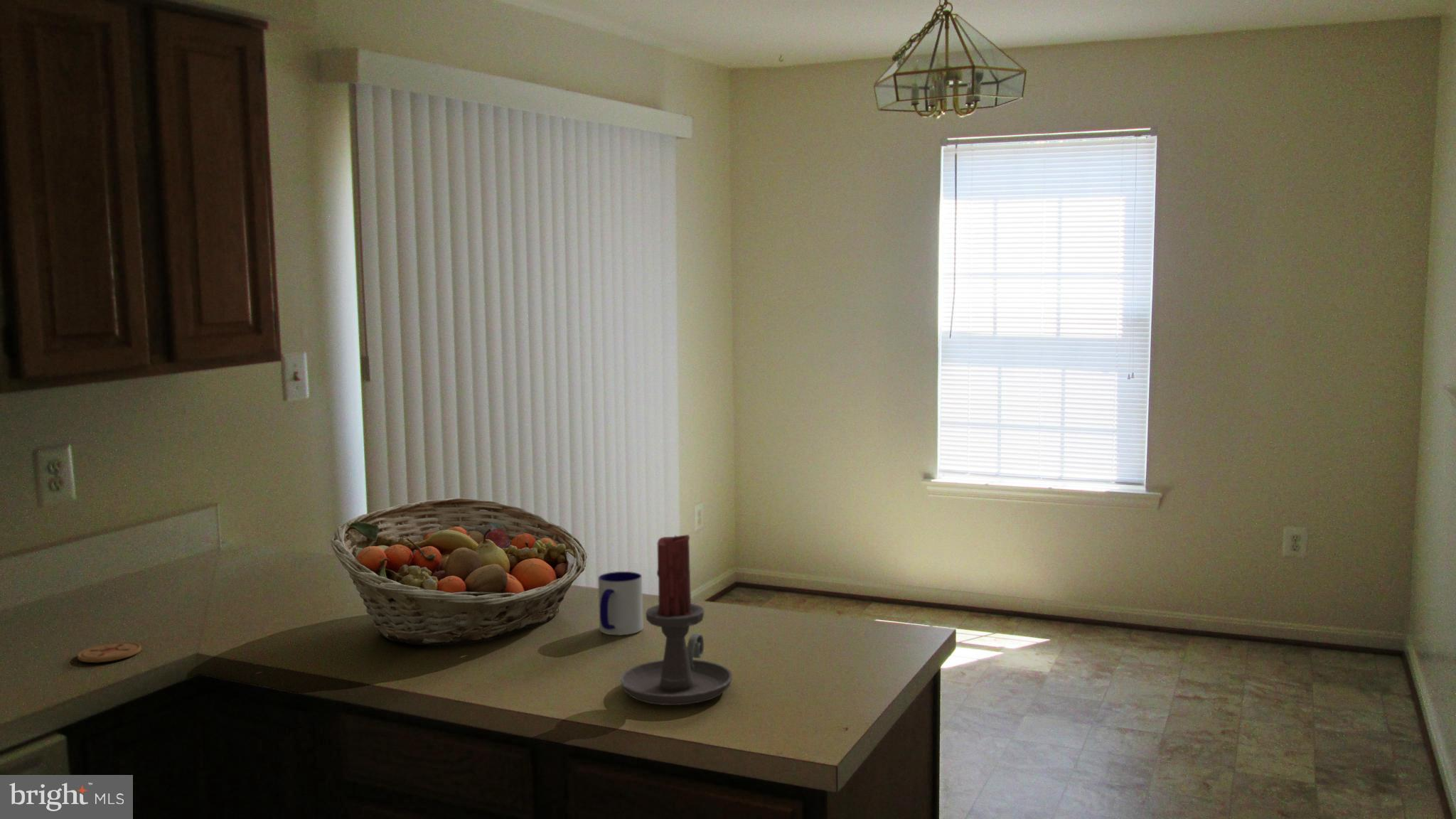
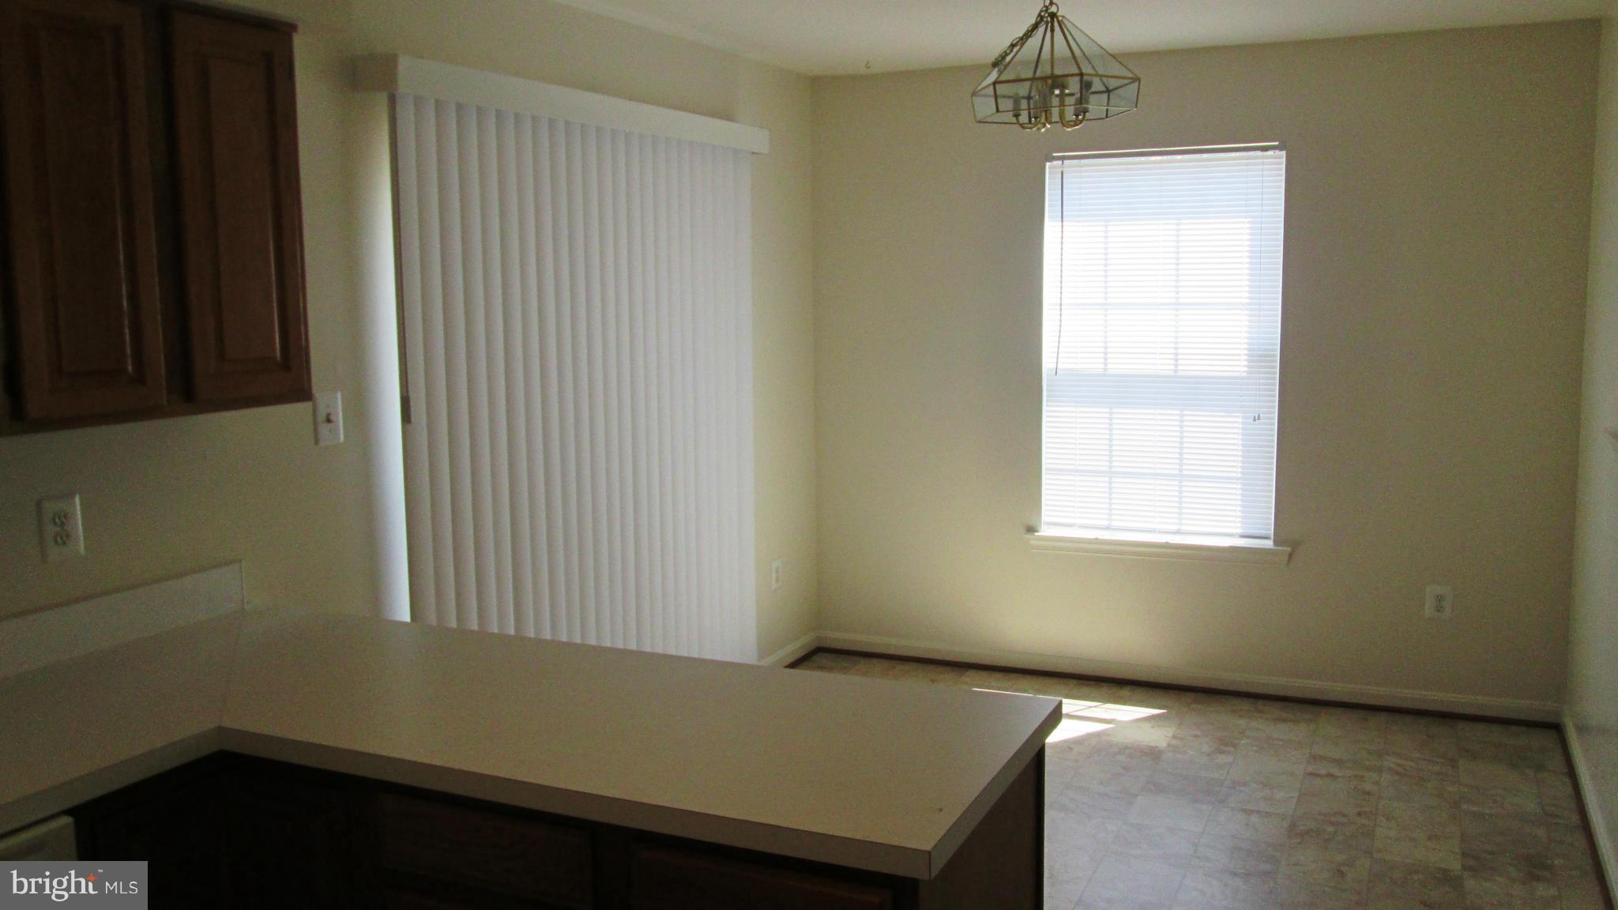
- fruit basket [330,497,587,646]
- mug [597,571,644,636]
- coaster [77,641,142,663]
- candle holder [619,534,734,706]
